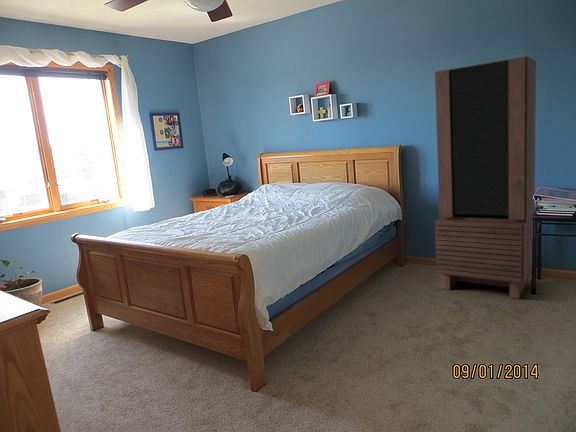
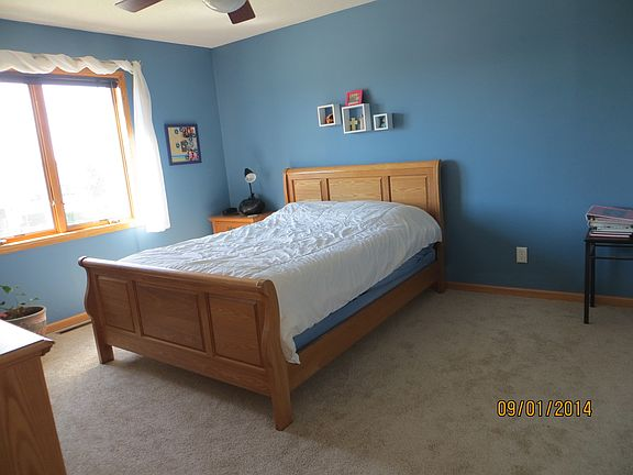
- bookcase [434,55,537,300]
